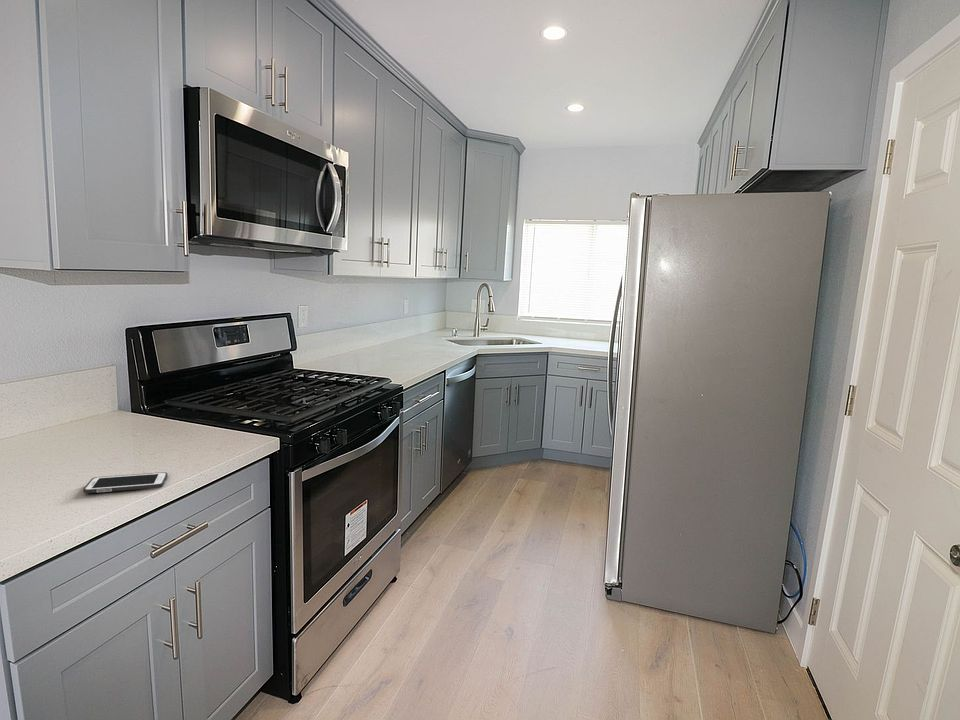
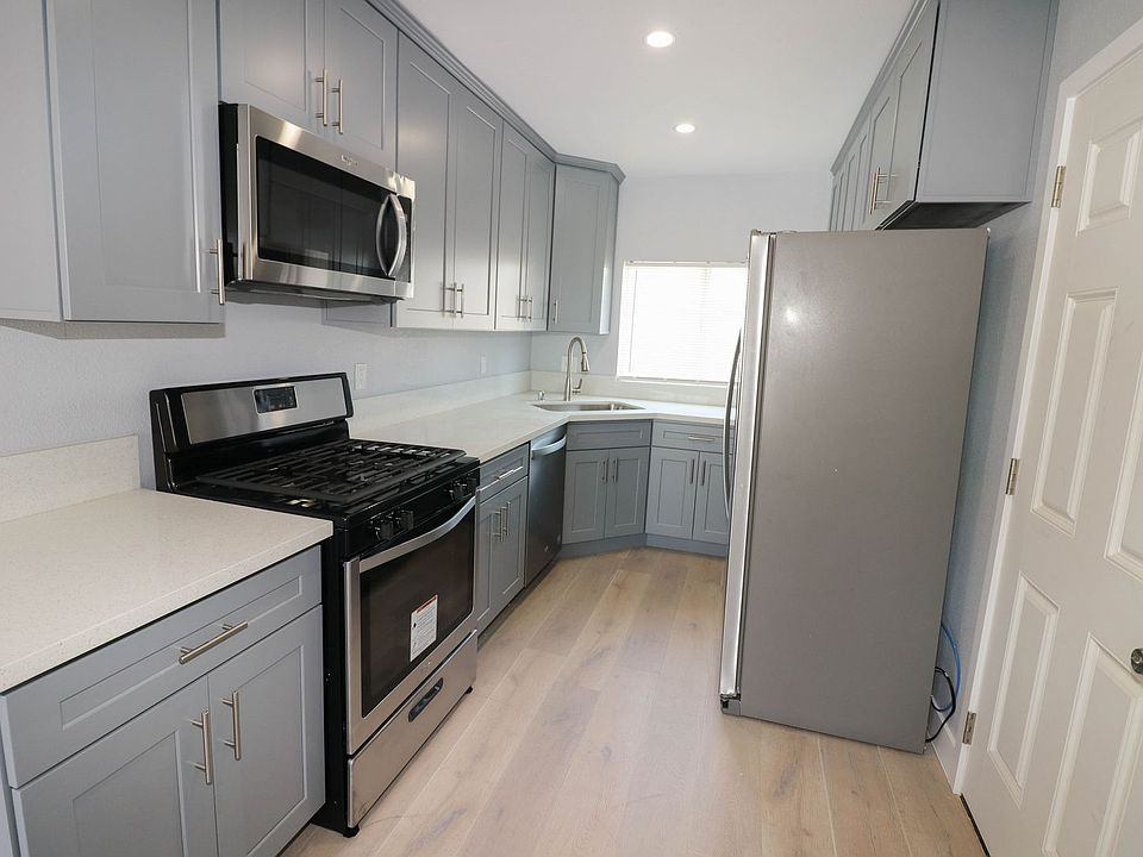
- cell phone [82,471,169,494]
